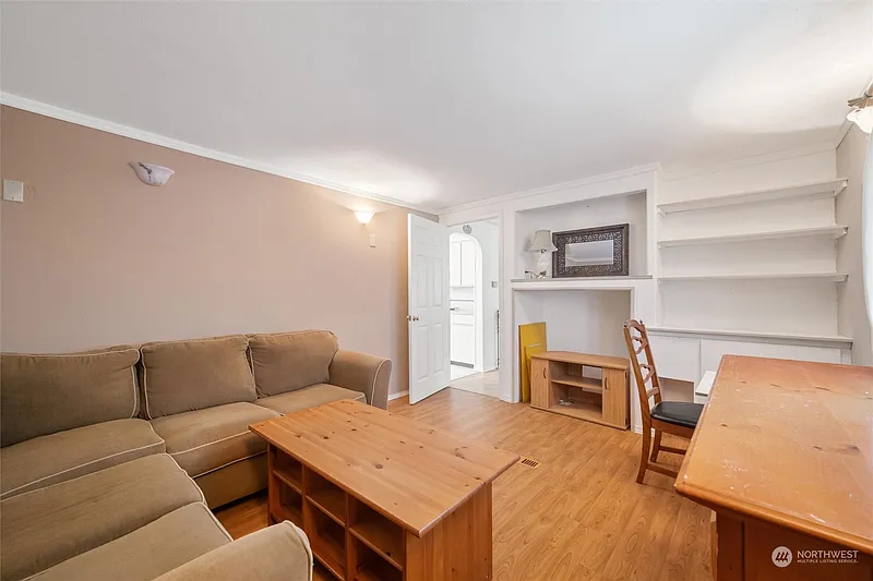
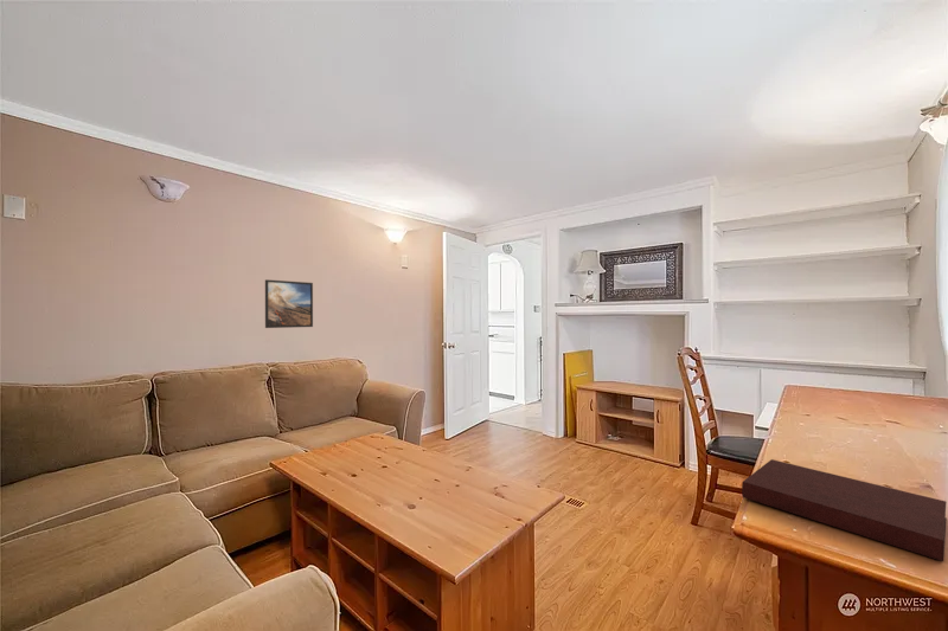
+ notebook [741,458,948,562]
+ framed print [264,278,314,329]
